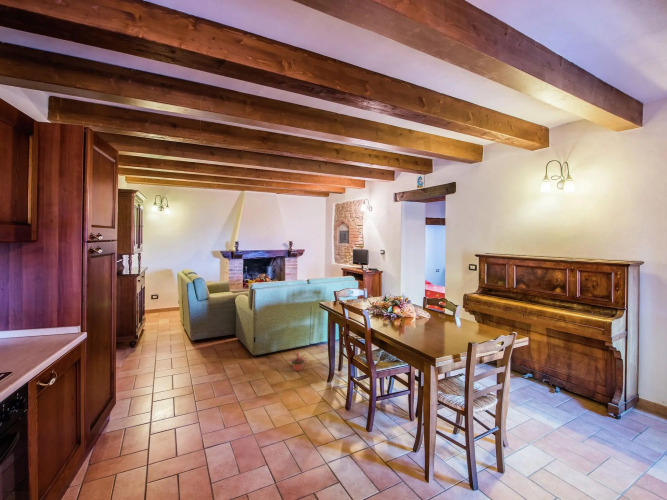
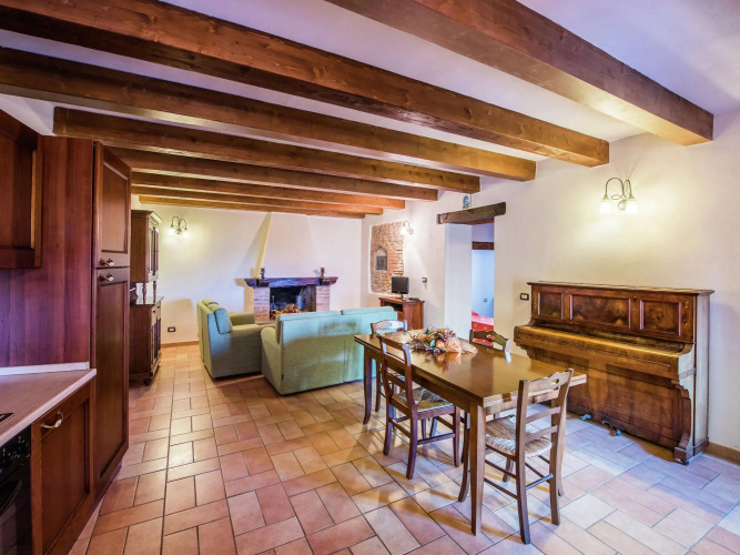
- potted plant [286,350,310,372]
